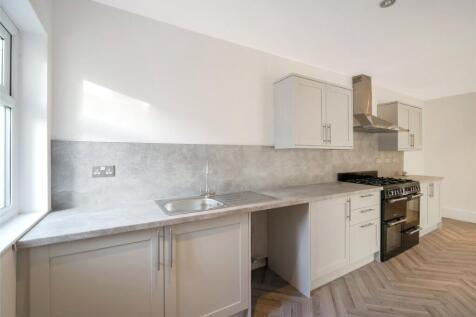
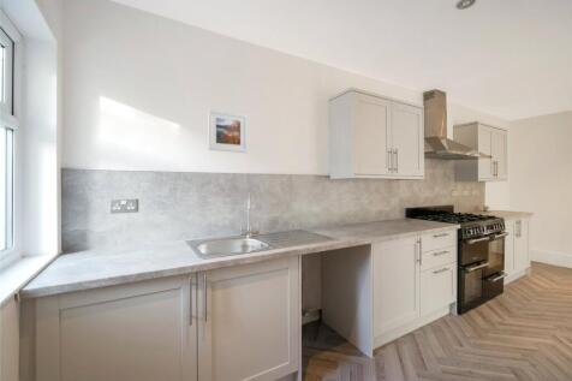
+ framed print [207,108,249,154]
